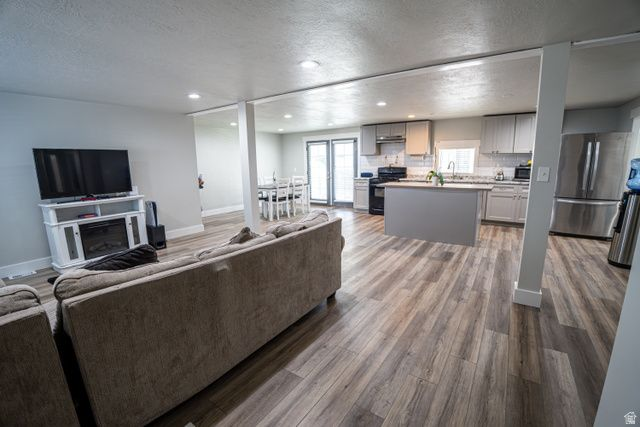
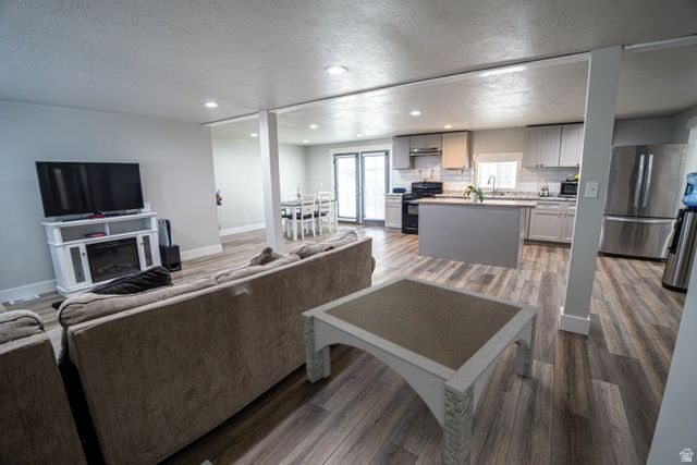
+ coffee table [301,273,541,465]
